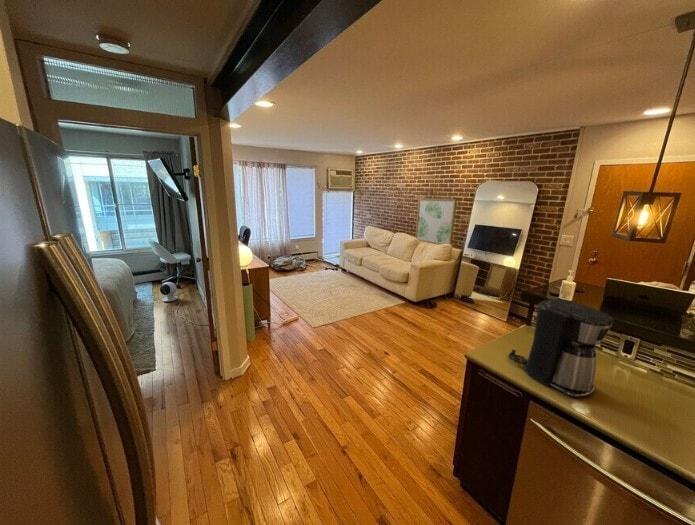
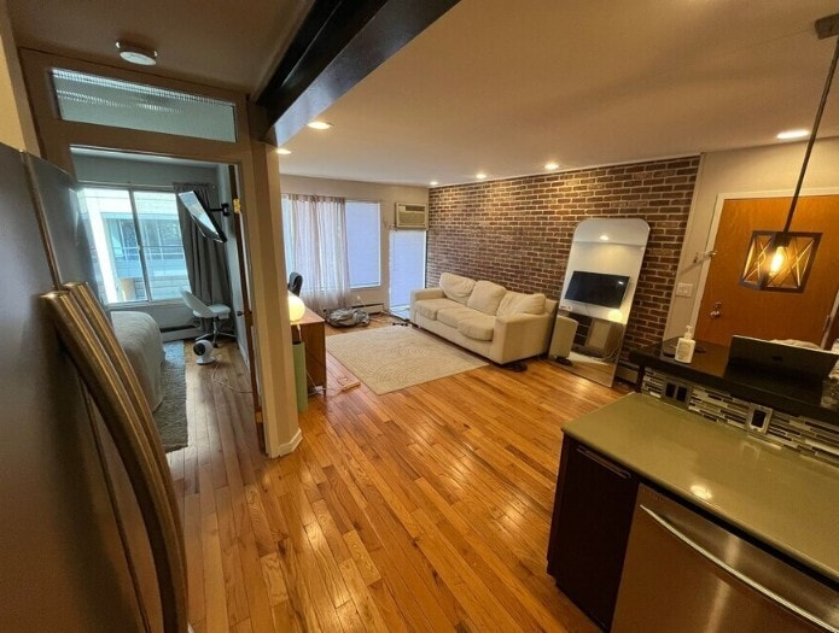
- wall art [414,197,457,245]
- coffee maker [507,298,615,398]
